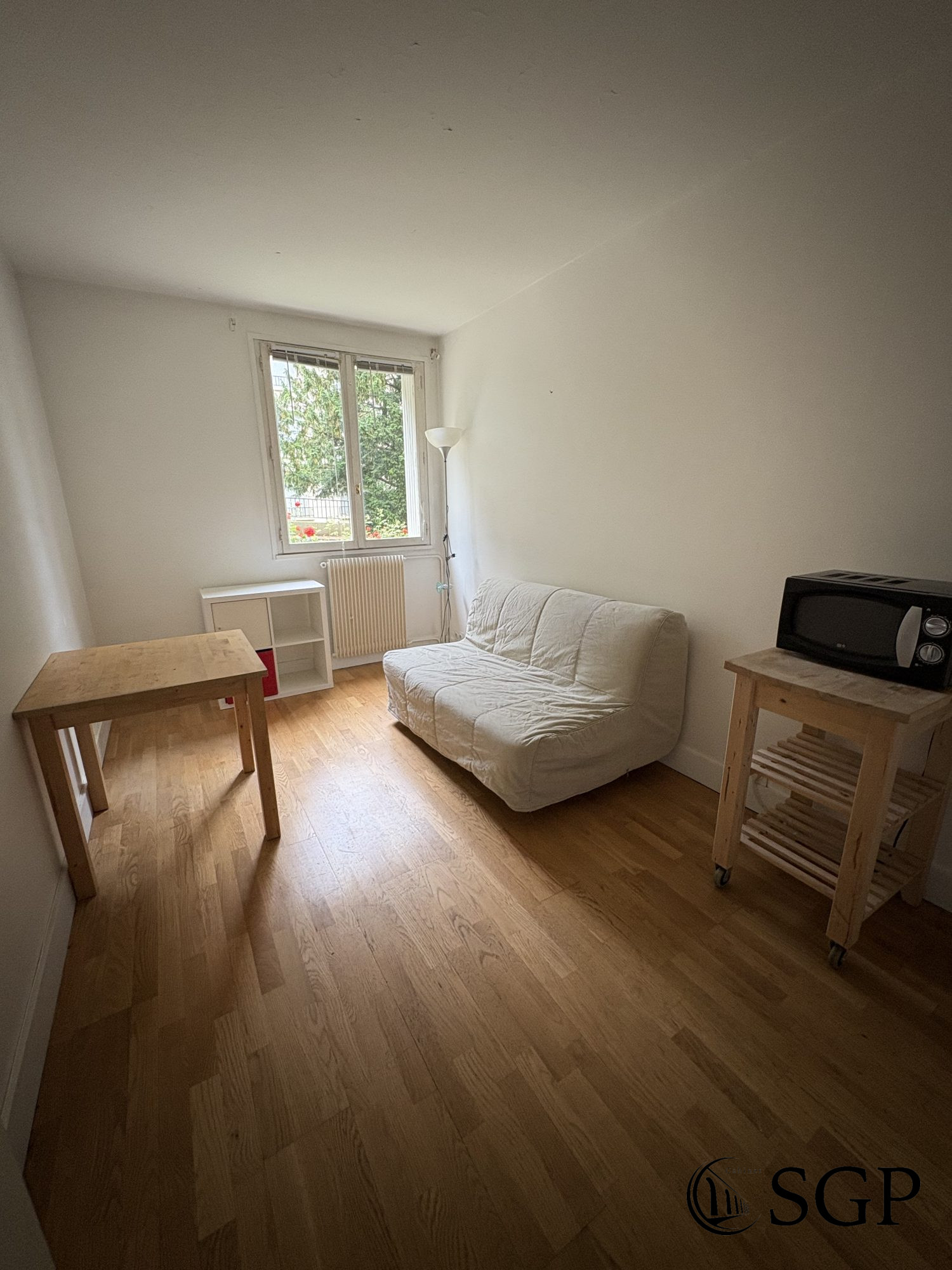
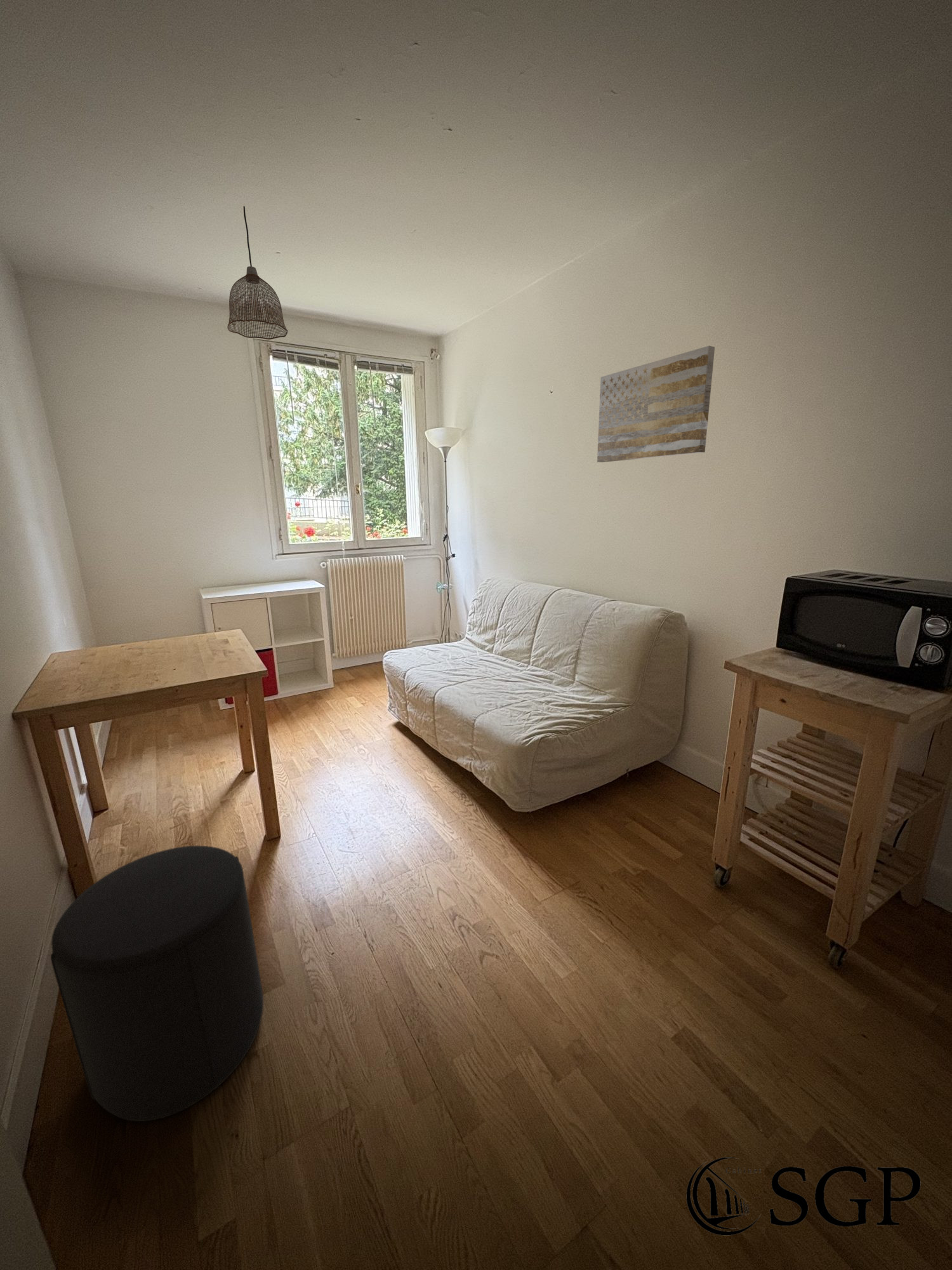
+ wall art [597,345,715,463]
+ stool [50,845,264,1122]
+ pendant lamp [227,206,289,340]
